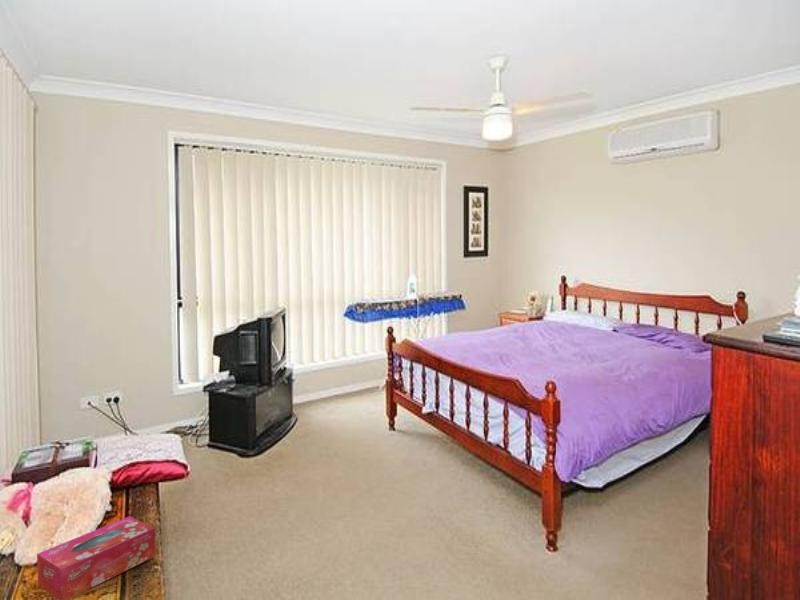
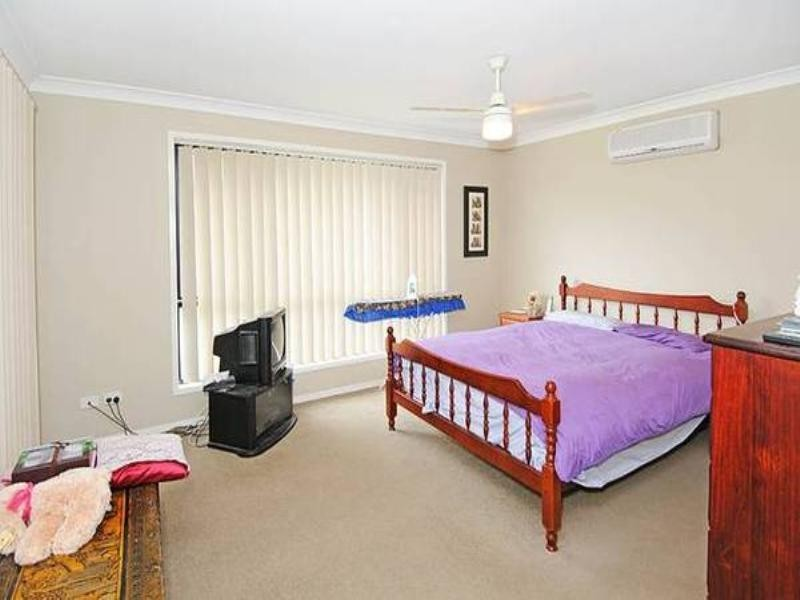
- tissue box [36,515,156,600]
